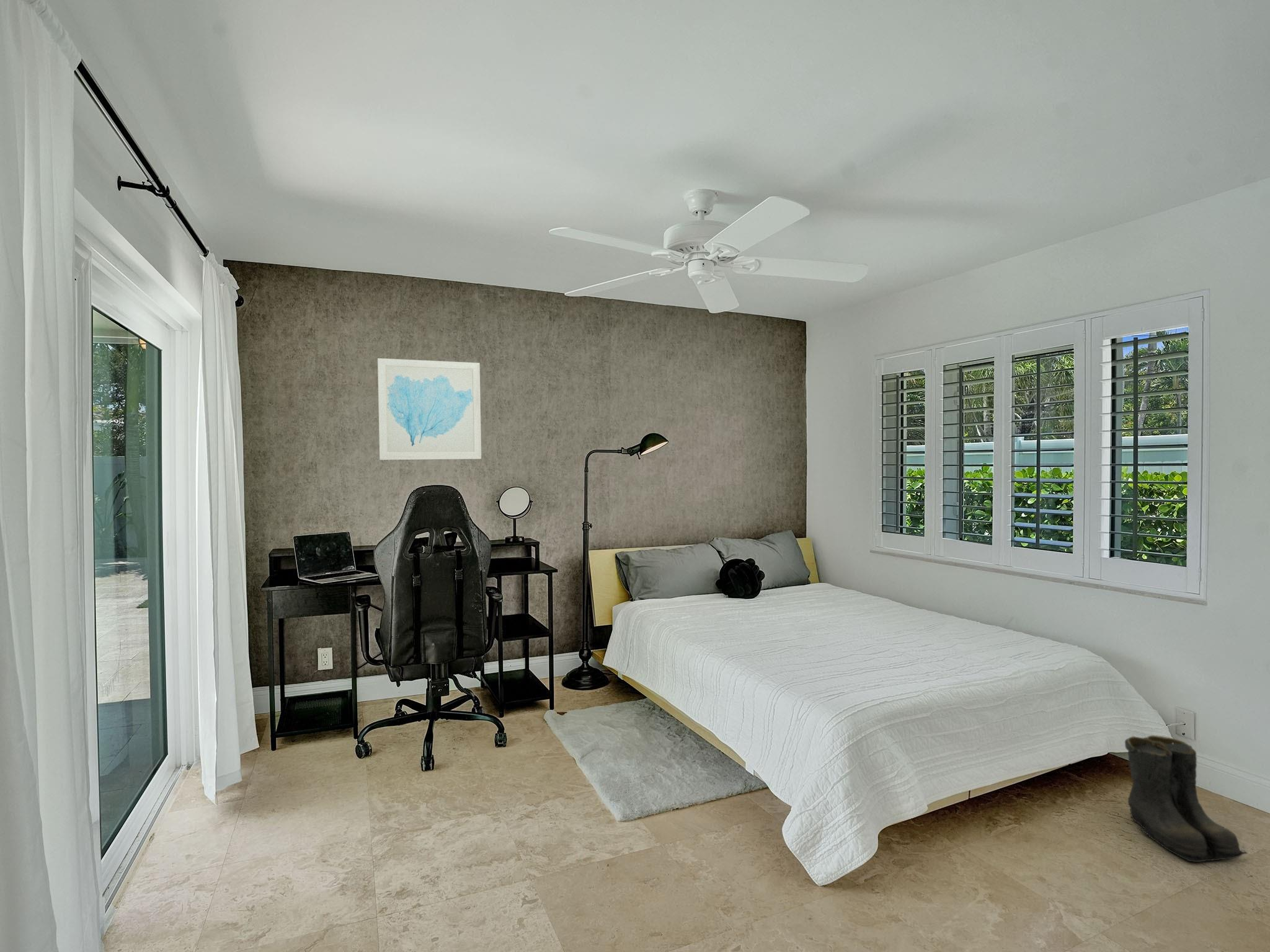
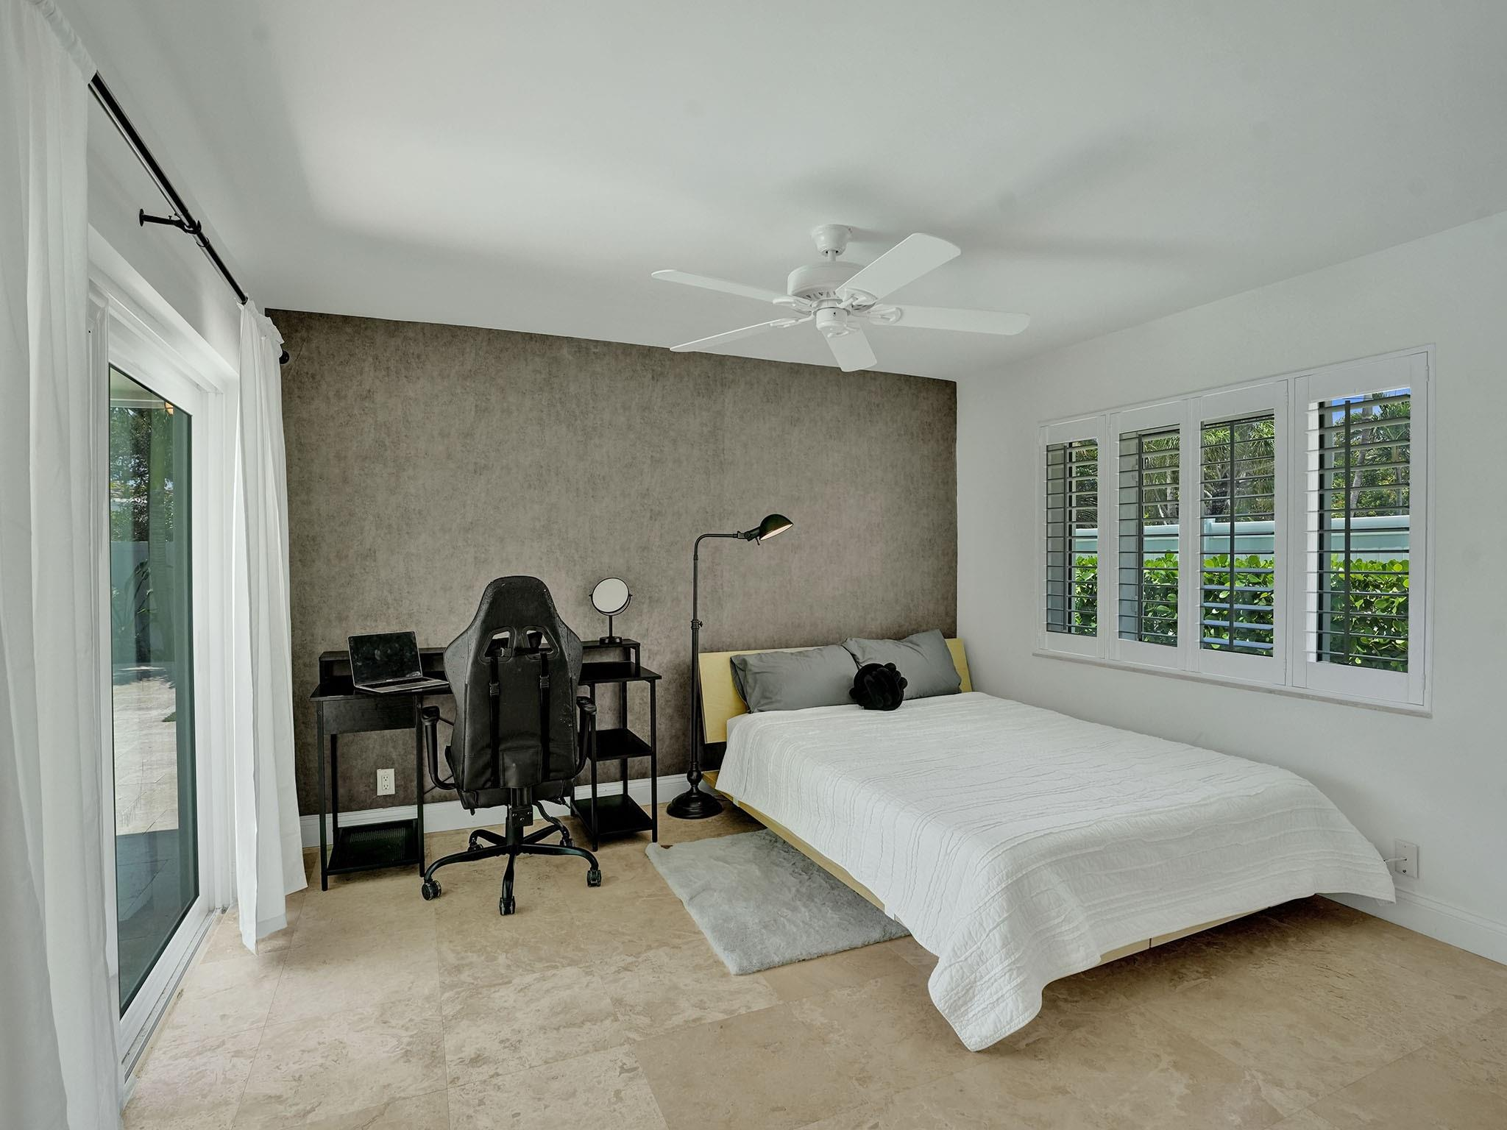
- boots [1124,734,1248,863]
- wall art [377,358,482,461]
